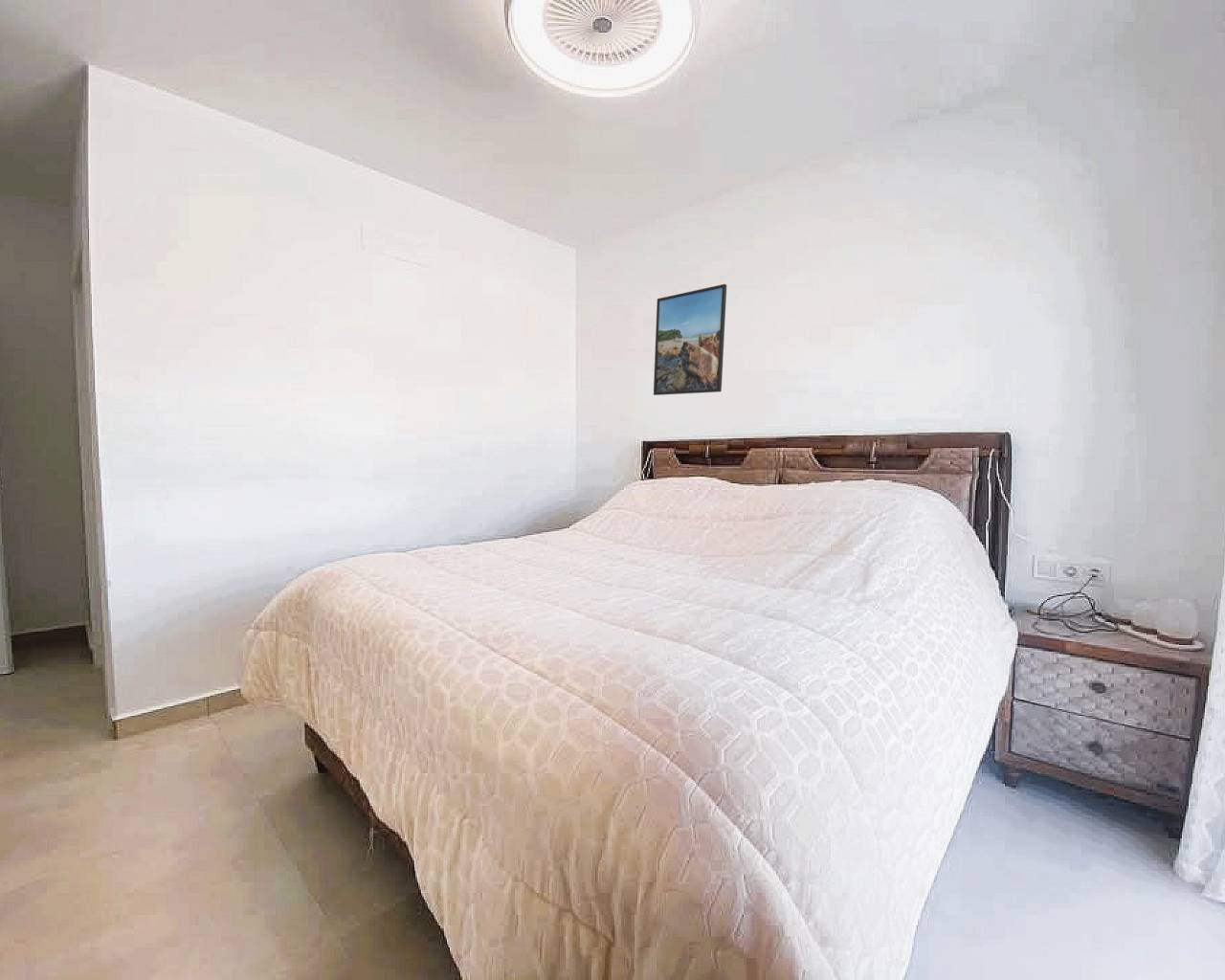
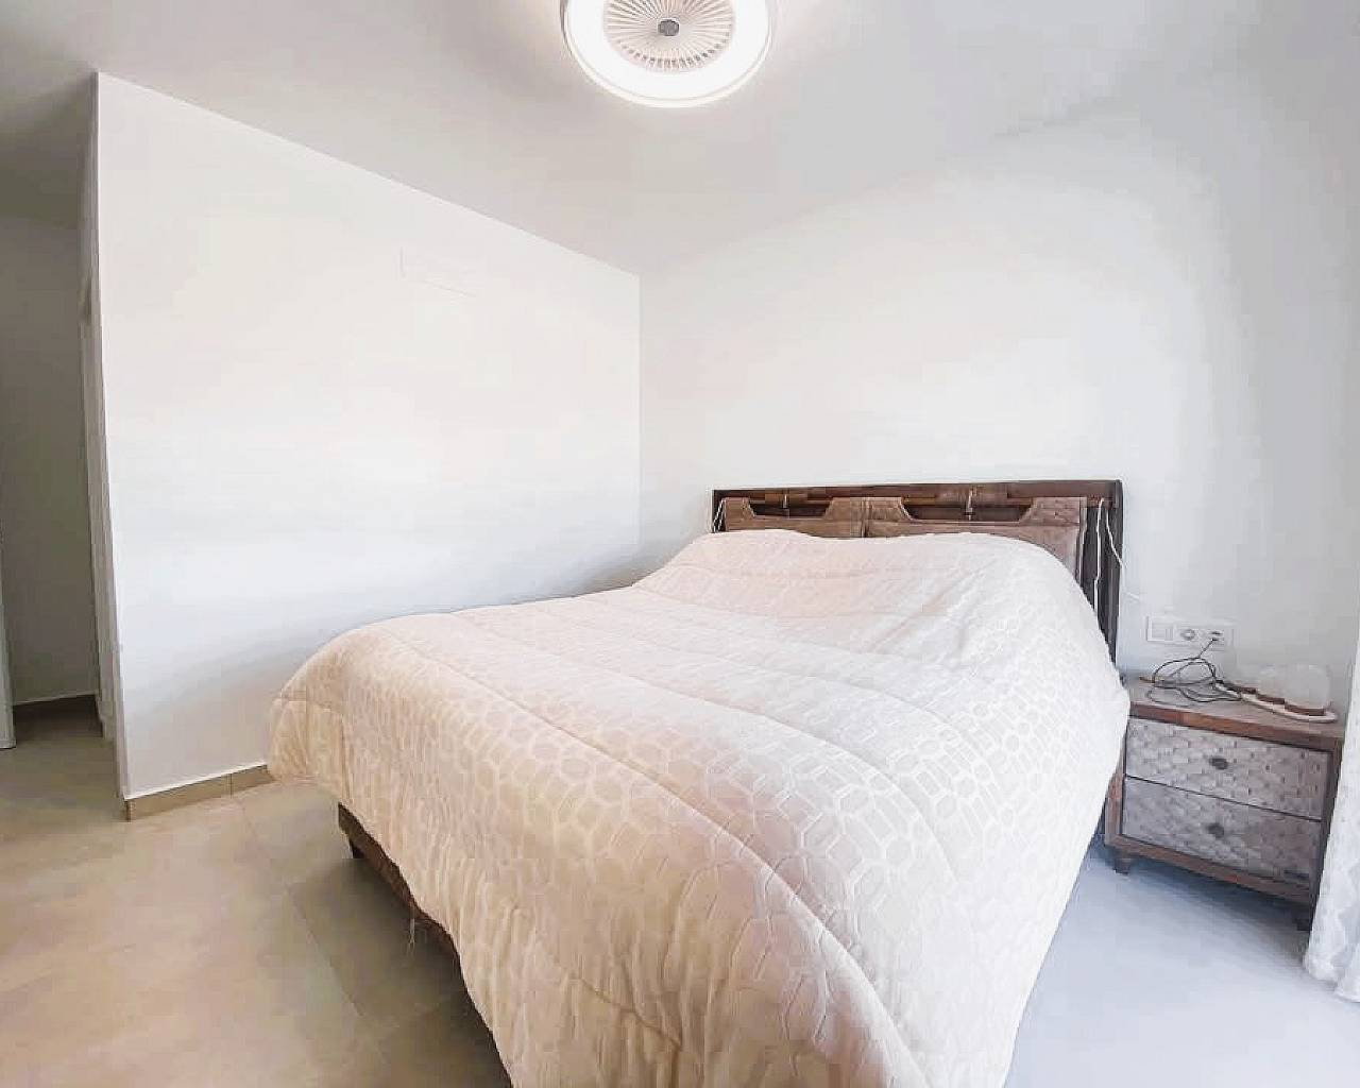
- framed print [653,283,727,396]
